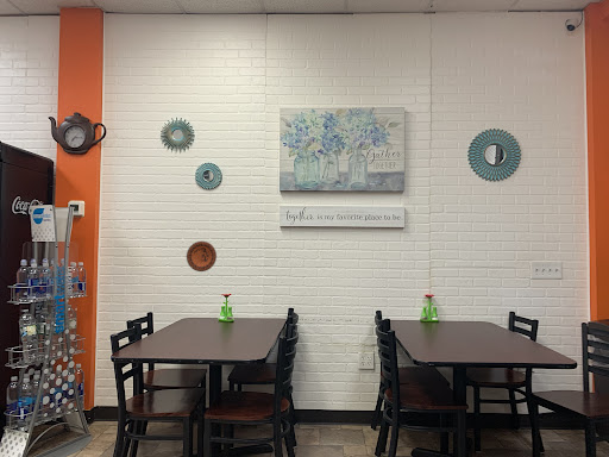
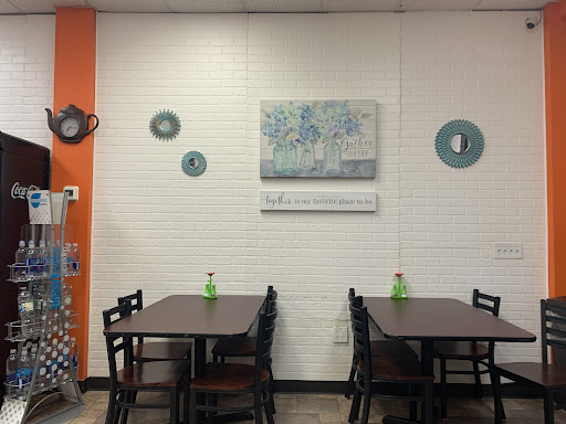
- decorative plate [186,240,218,273]
